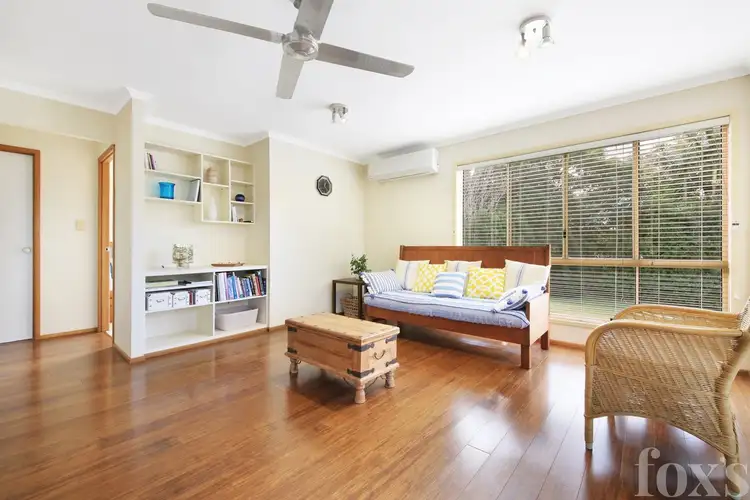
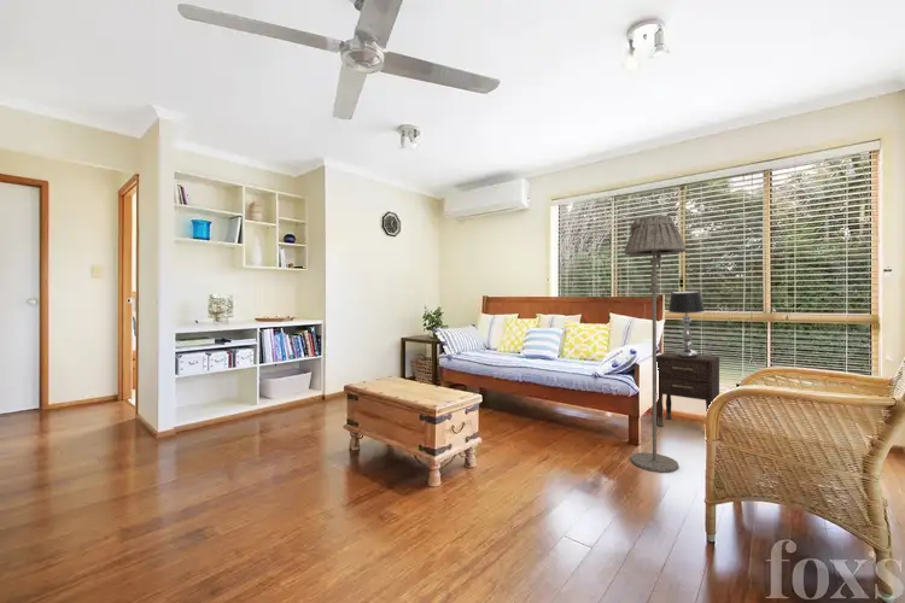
+ nightstand [656,351,720,427]
+ table lamp [667,289,706,358]
+ floor lamp [624,215,687,474]
